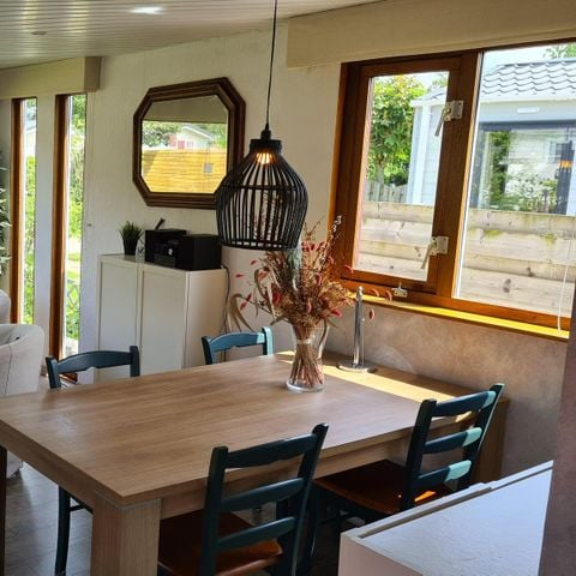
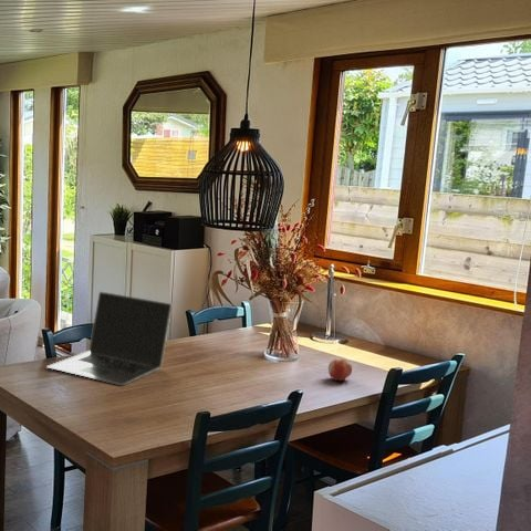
+ fruit [327,357,353,382]
+ laptop [45,291,173,386]
